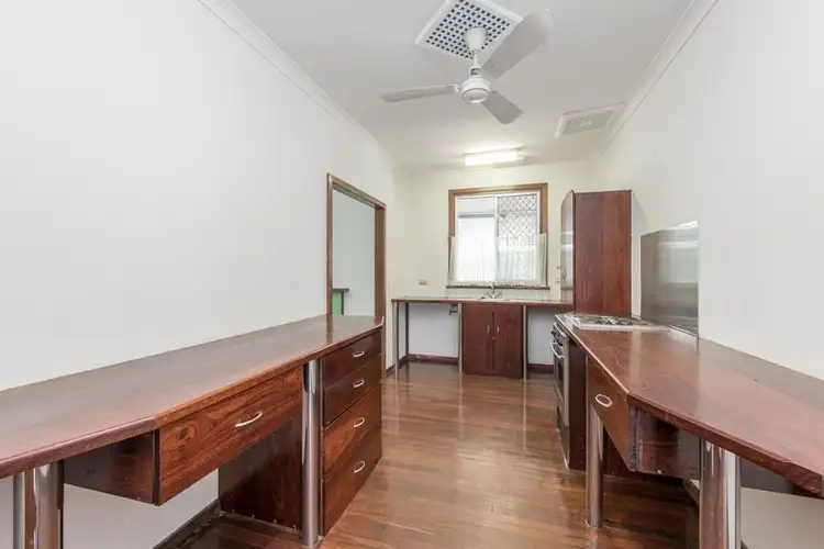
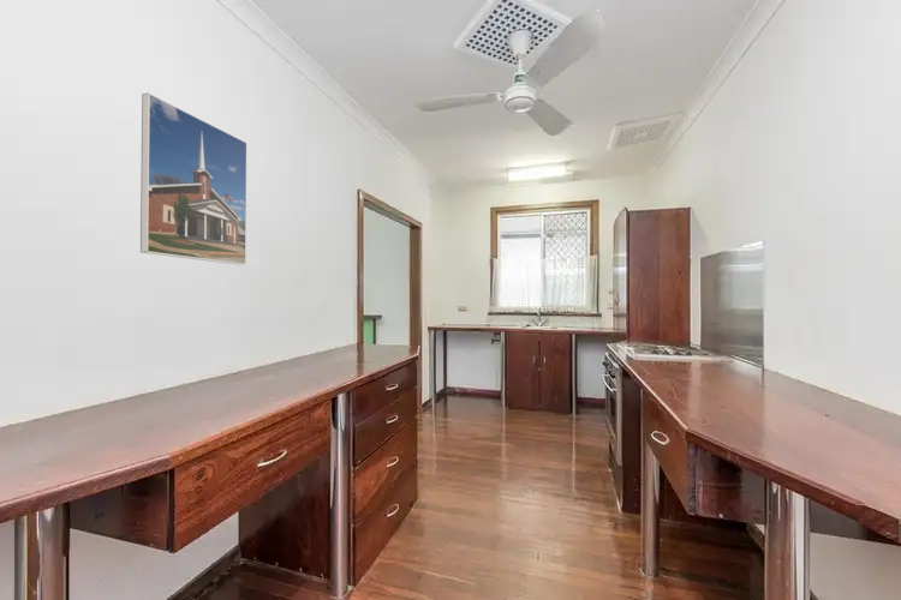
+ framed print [139,91,249,266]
